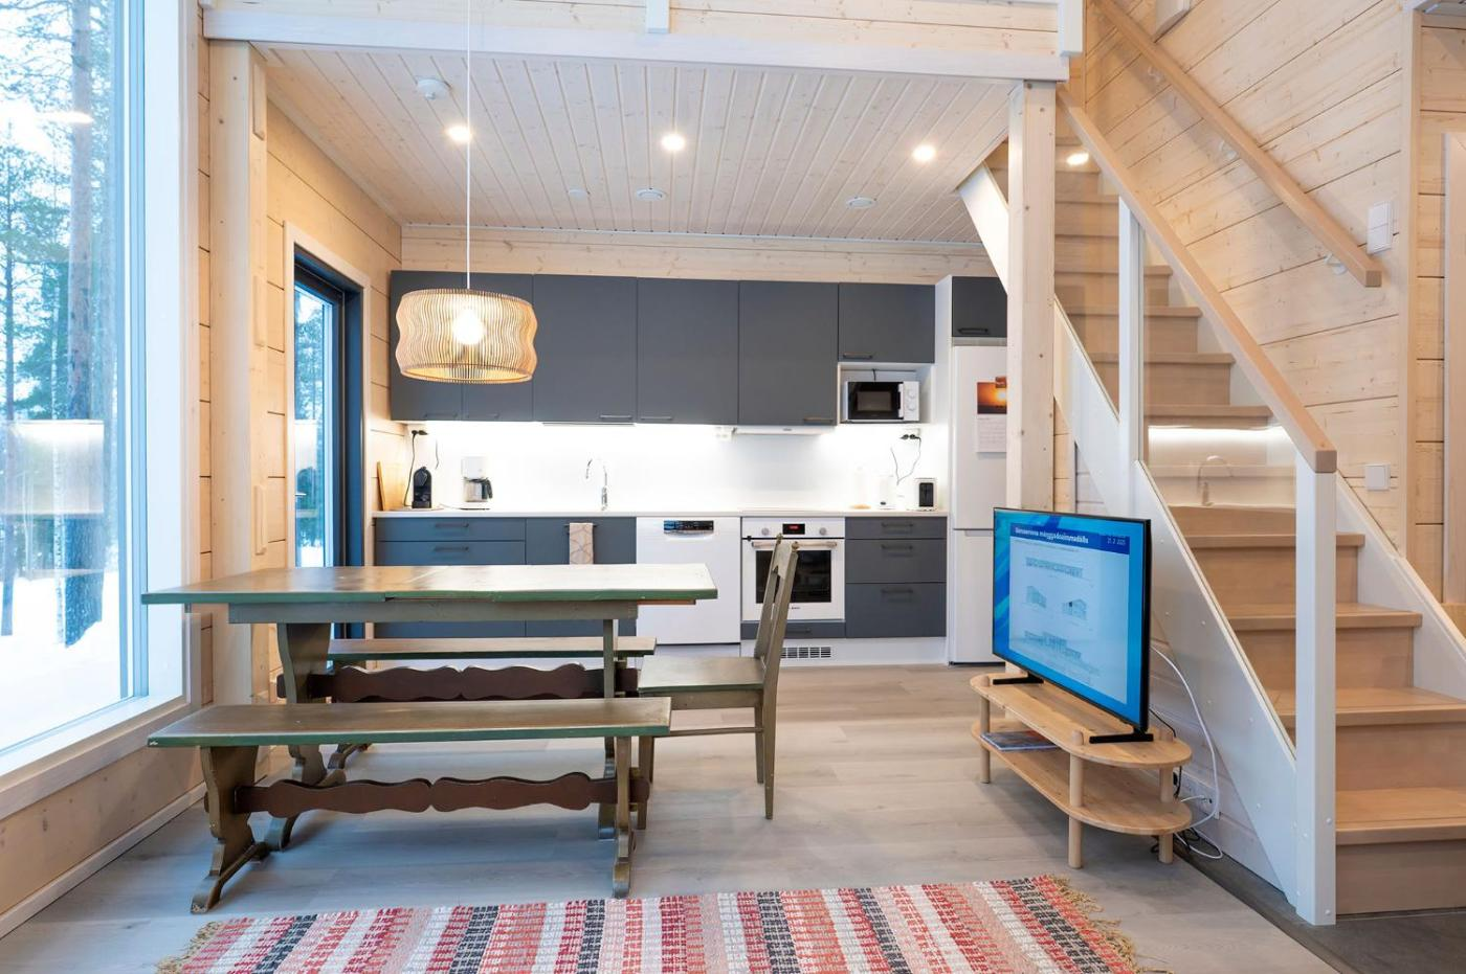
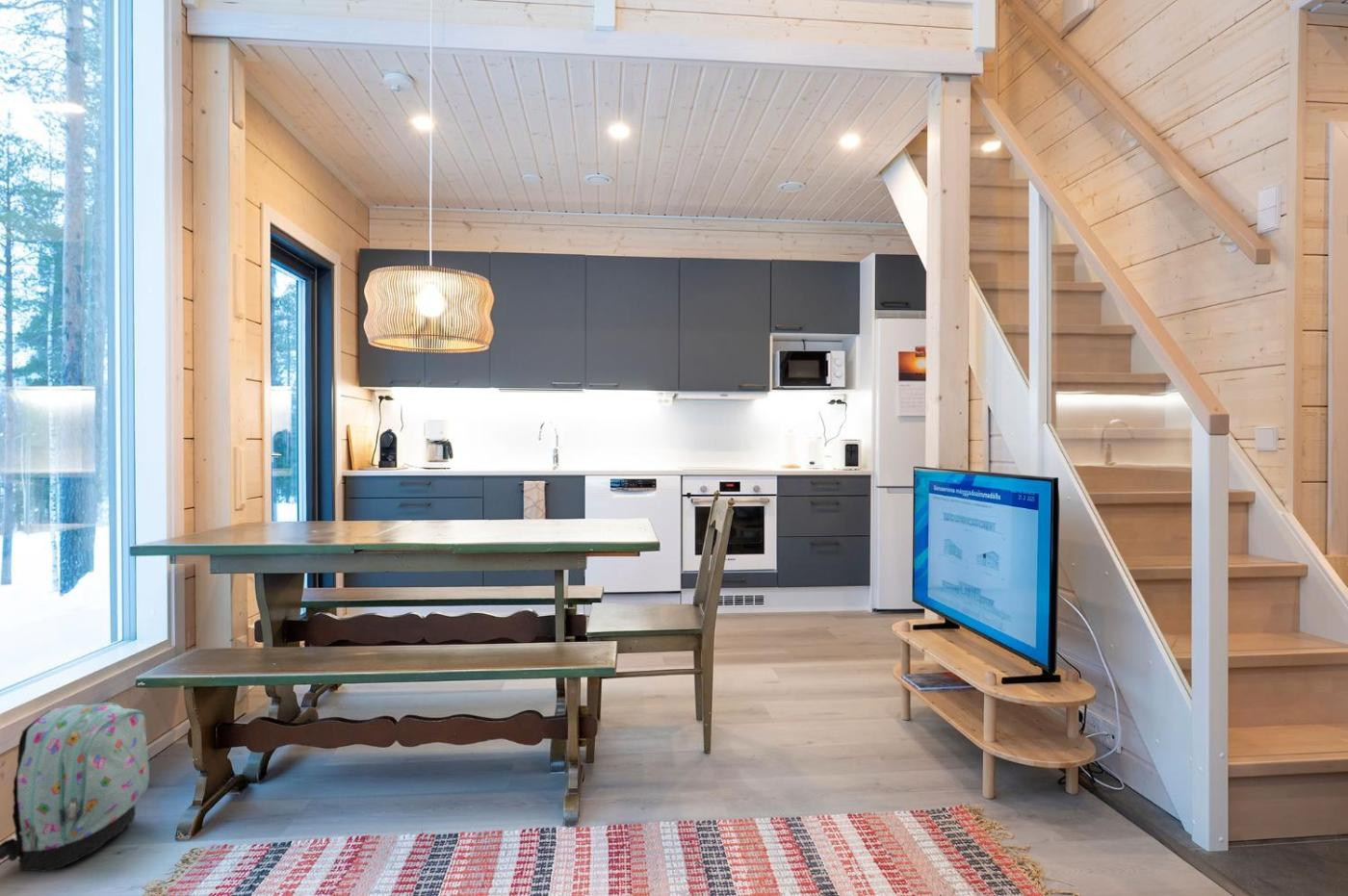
+ backpack [0,702,150,873]
